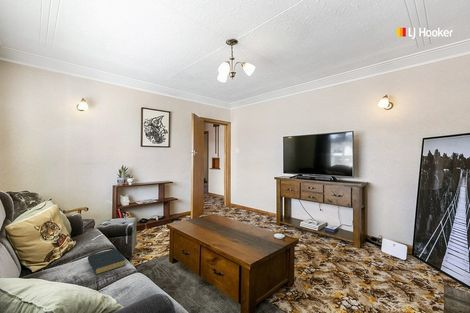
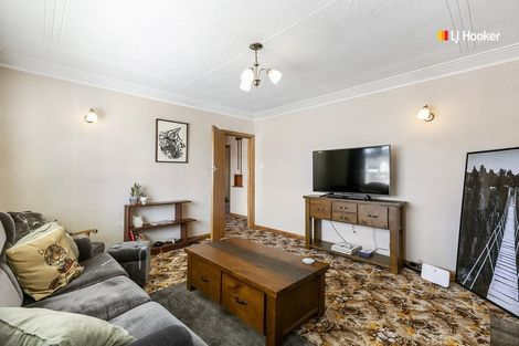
- hardback book [87,247,127,276]
